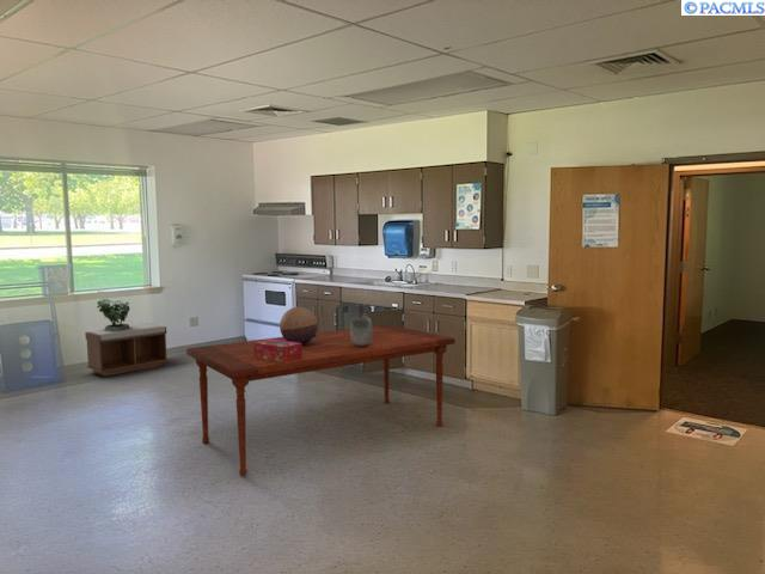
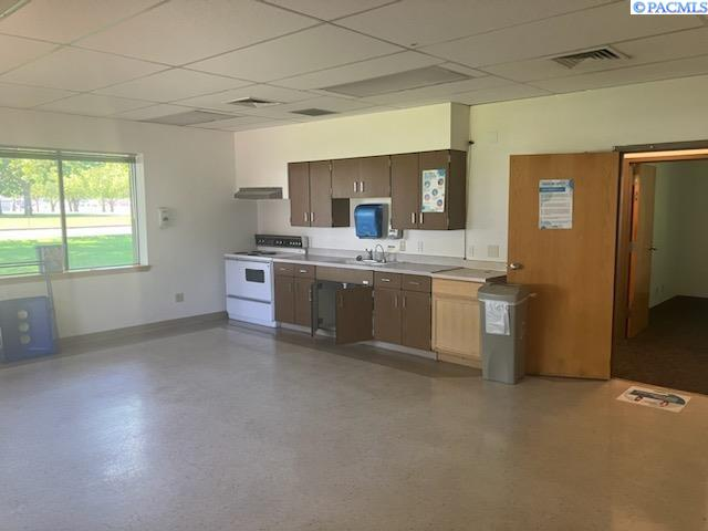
- dining table [185,323,457,477]
- decorative bowl [279,306,319,344]
- bench [84,322,170,377]
- potted plant [96,295,131,331]
- tissue box [253,338,302,362]
- vase [349,304,373,347]
